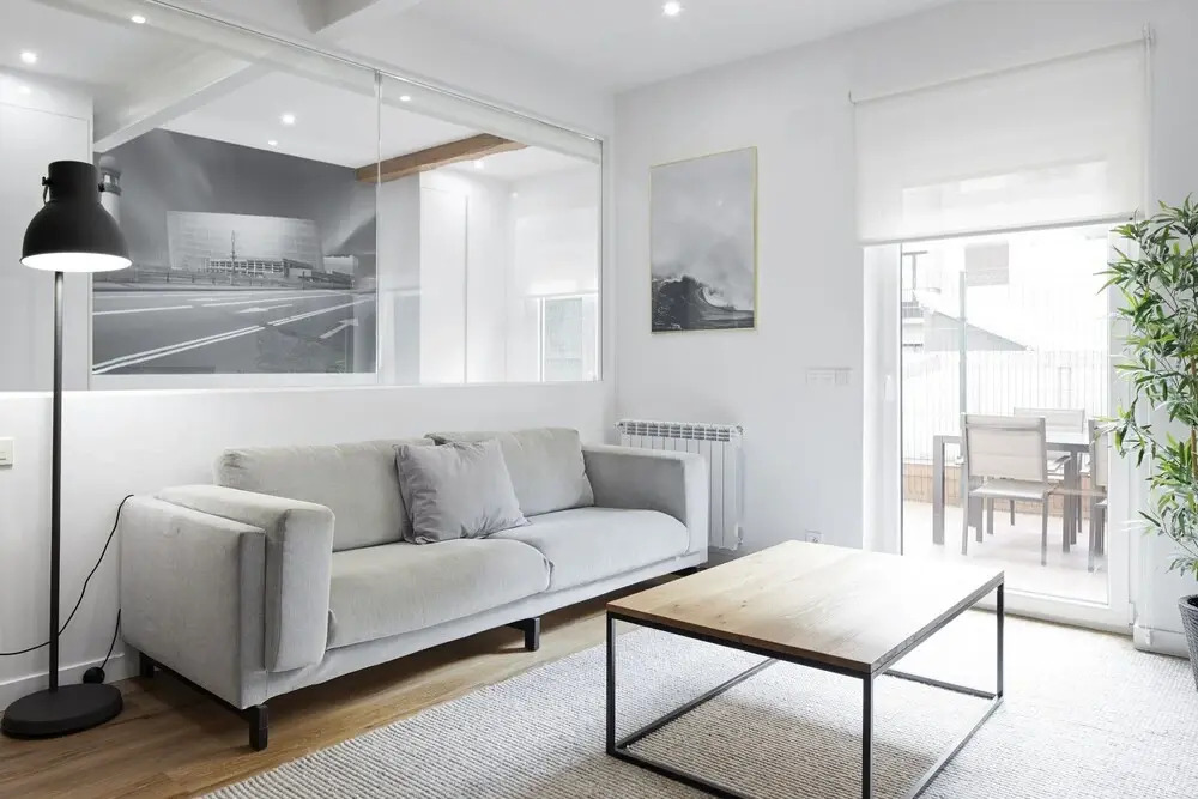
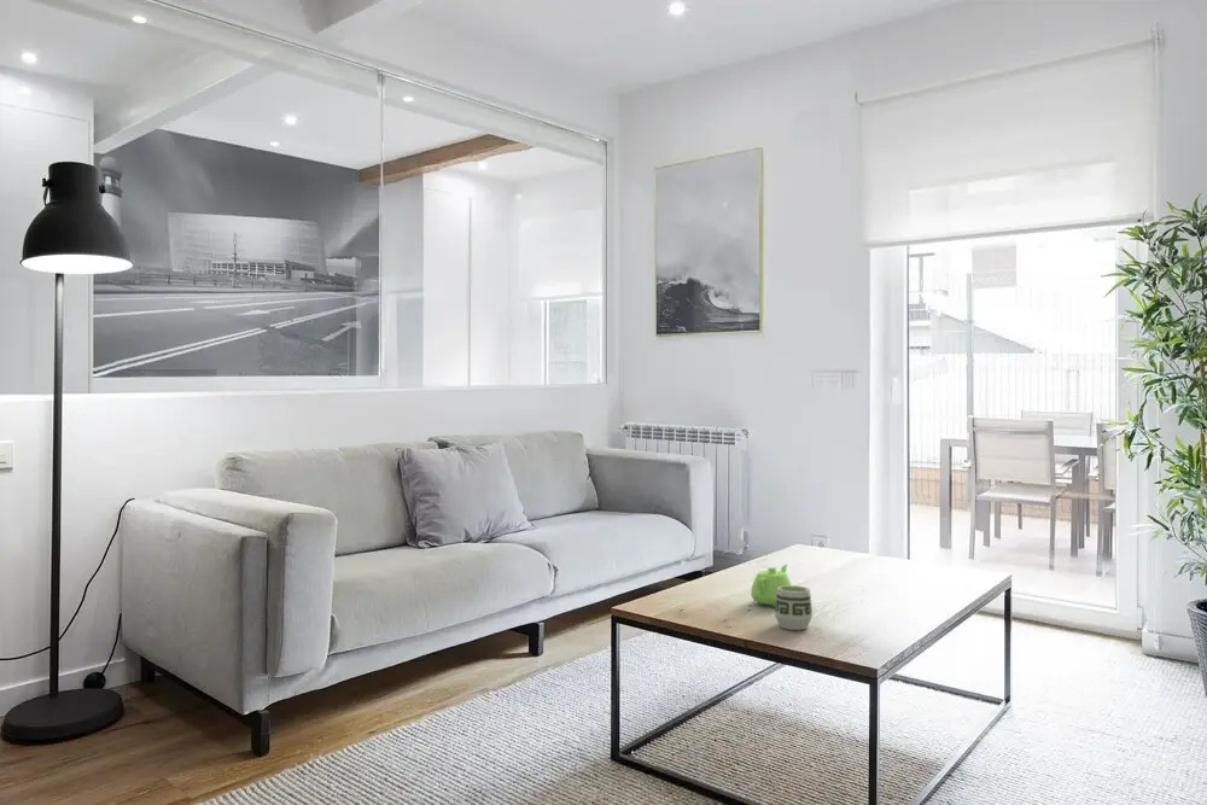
+ teapot [750,564,793,608]
+ cup [774,584,814,631]
